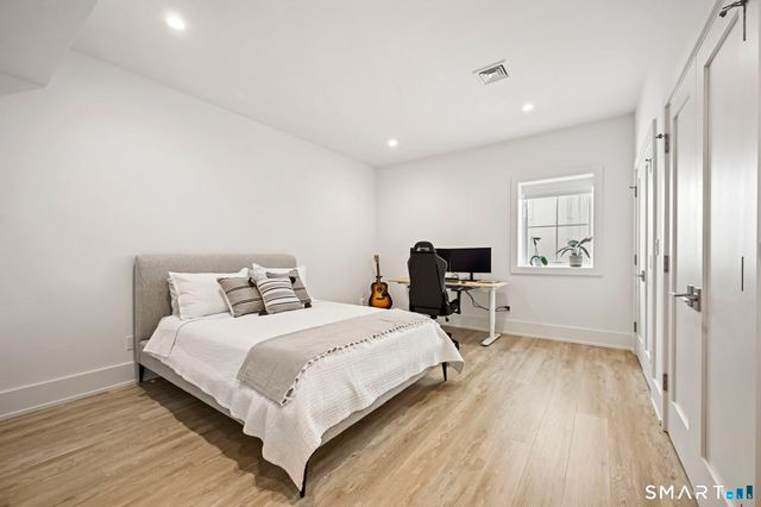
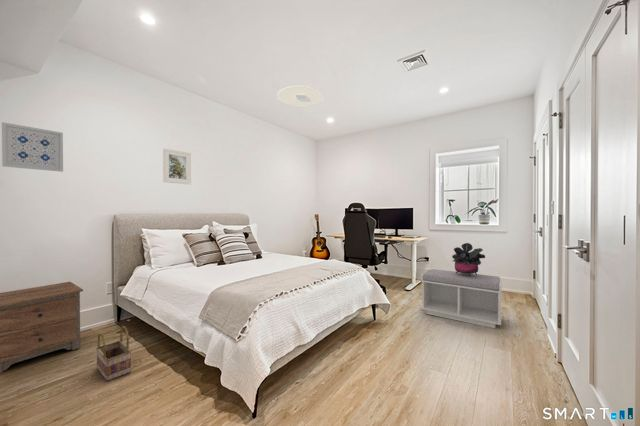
+ wall art [1,121,64,173]
+ ceiling light [276,85,325,108]
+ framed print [162,147,192,185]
+ basket [95,325,132,383]
+ potted plant [451,242,486,276]
+ bench [420,268,503,329]
+ nightstand [0,281,84,374]
